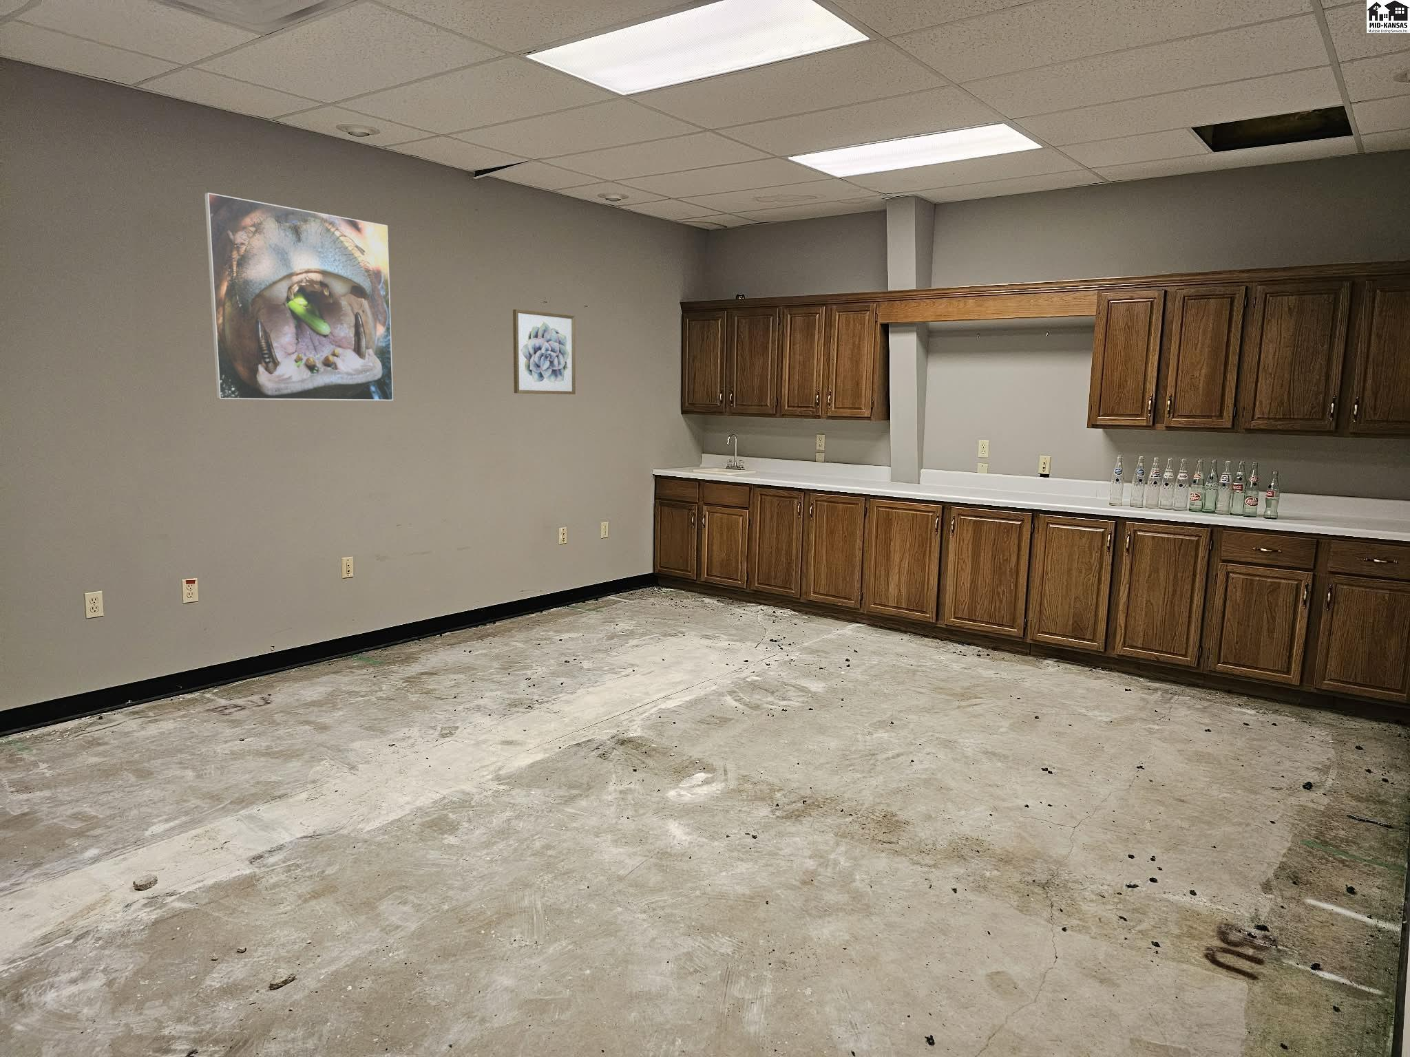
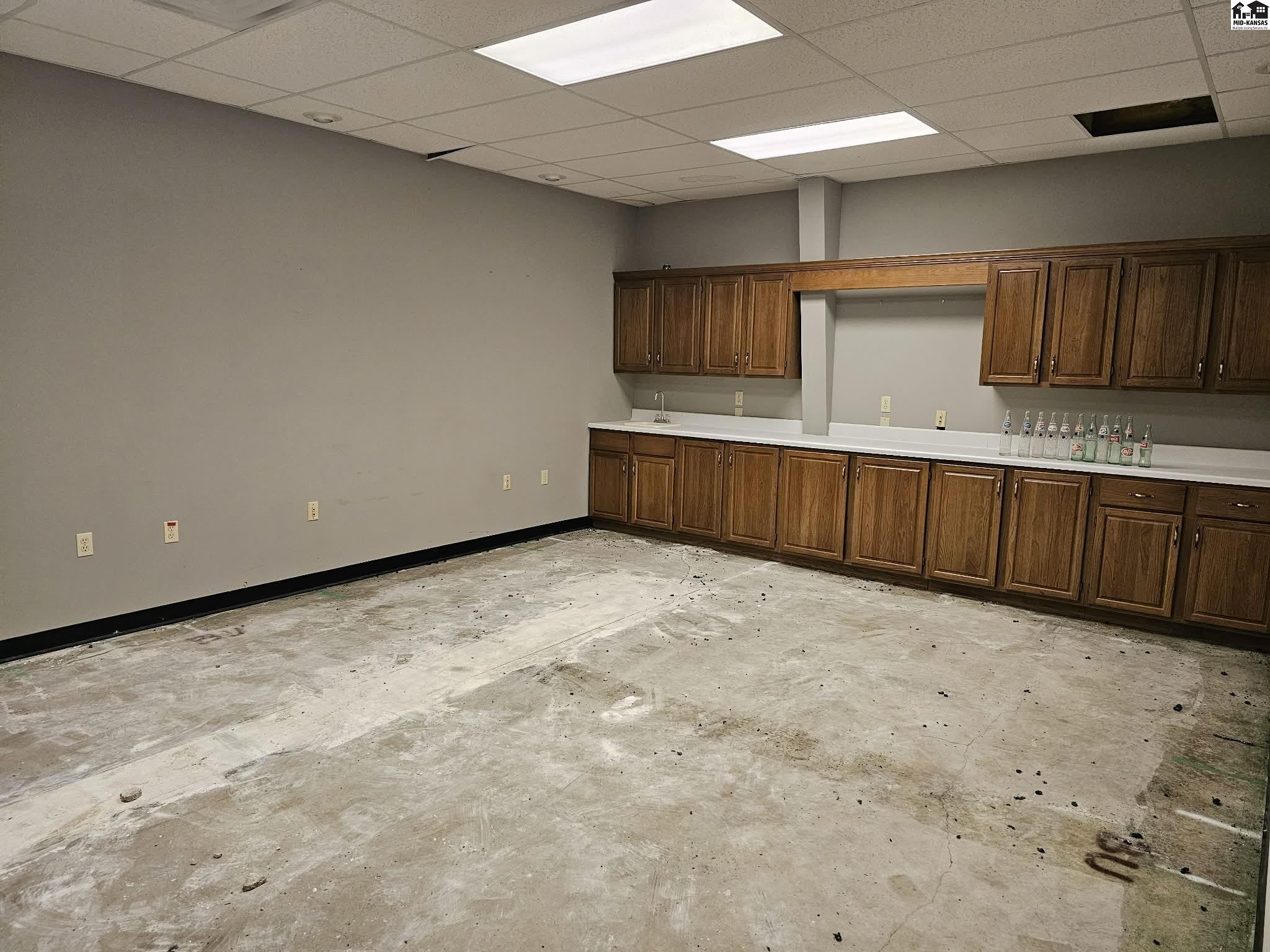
- wall art [512,309,576,395]
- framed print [204,192,394,401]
